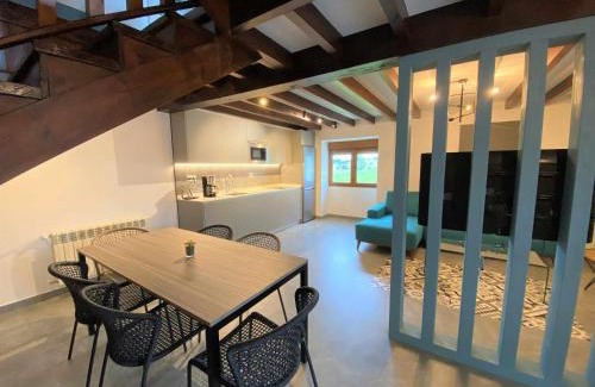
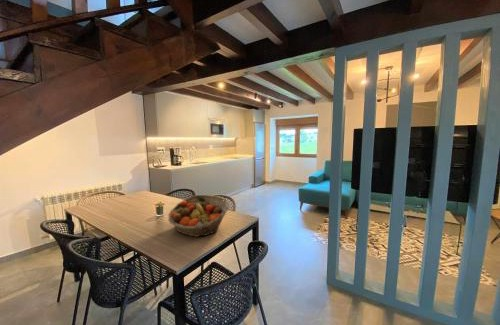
+ fruit basket [167,194,230,238]
